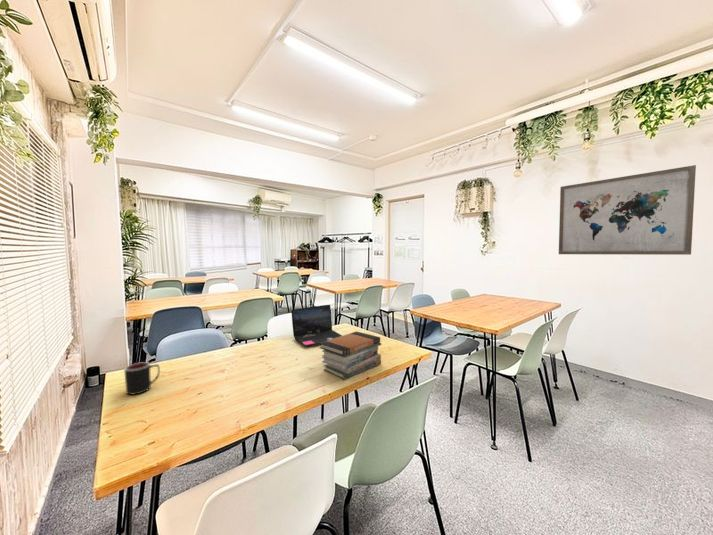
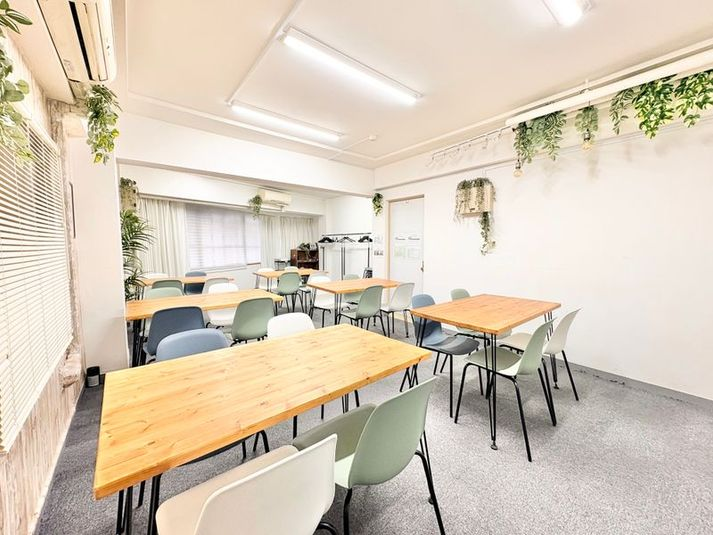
- wall art [558,164,697,256]
- laptop [291,304,343,347]
- book stack [318,330,382,380]
- mug [123,361,161,396]
